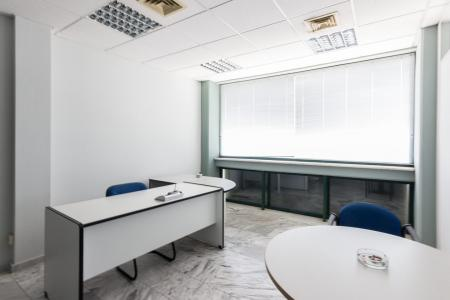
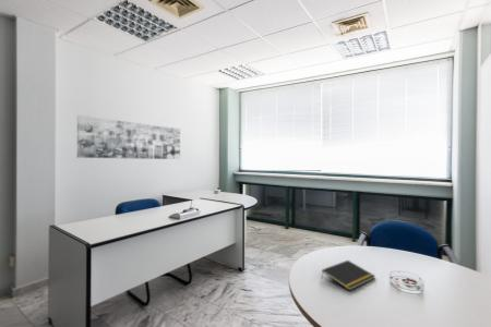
+ wall art [76,114,181,160]
+ notepad [321,259,376,291]
